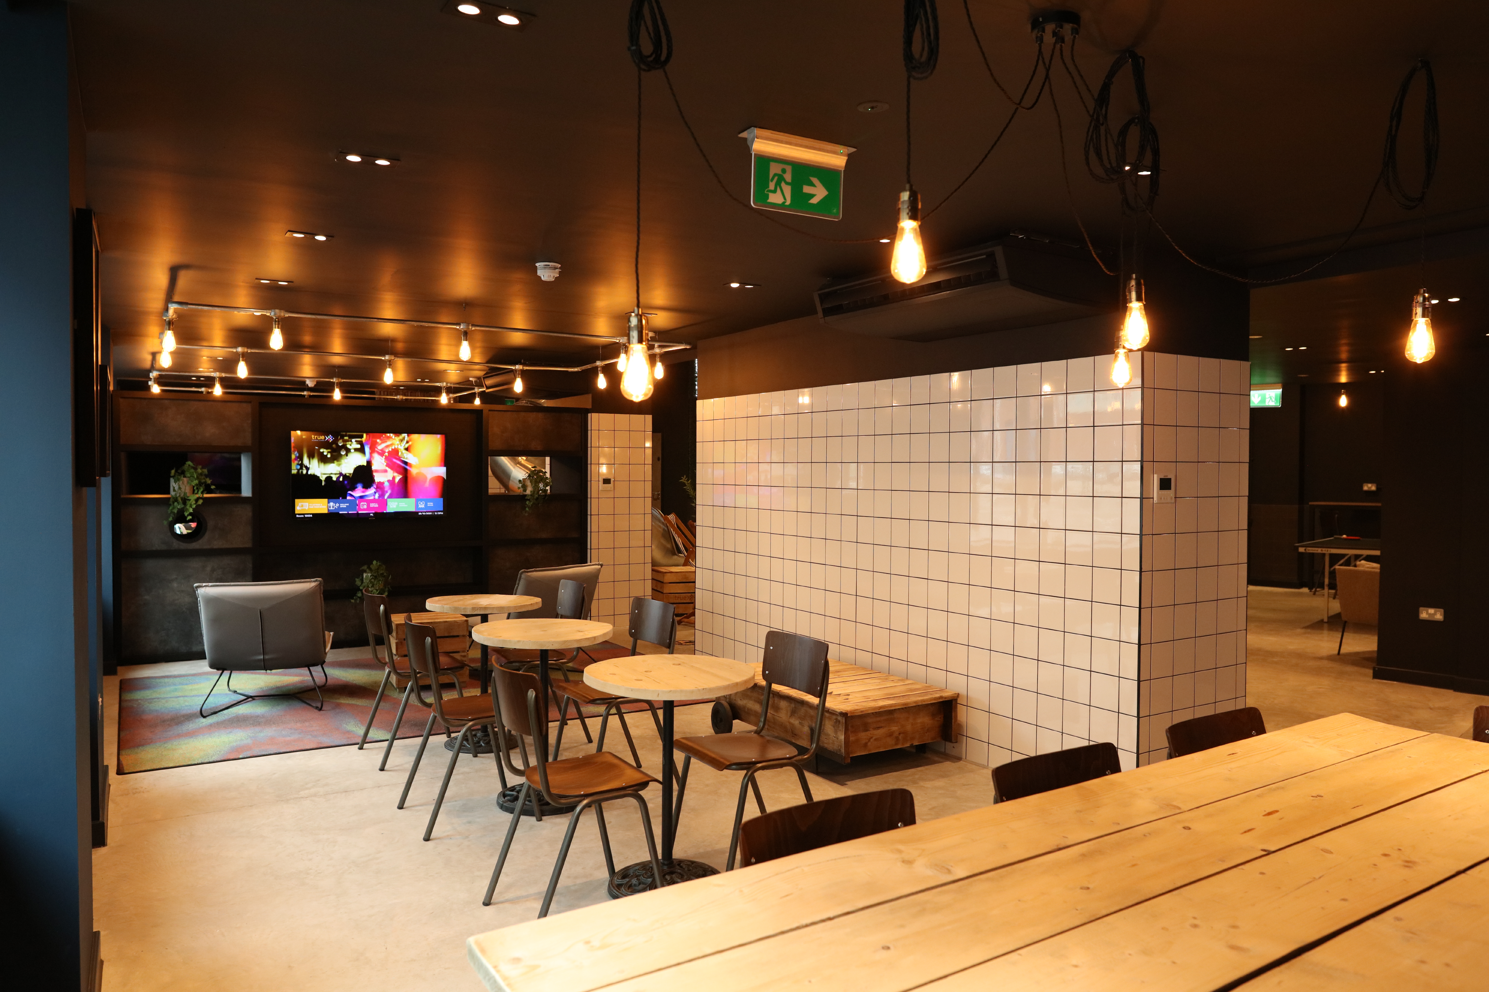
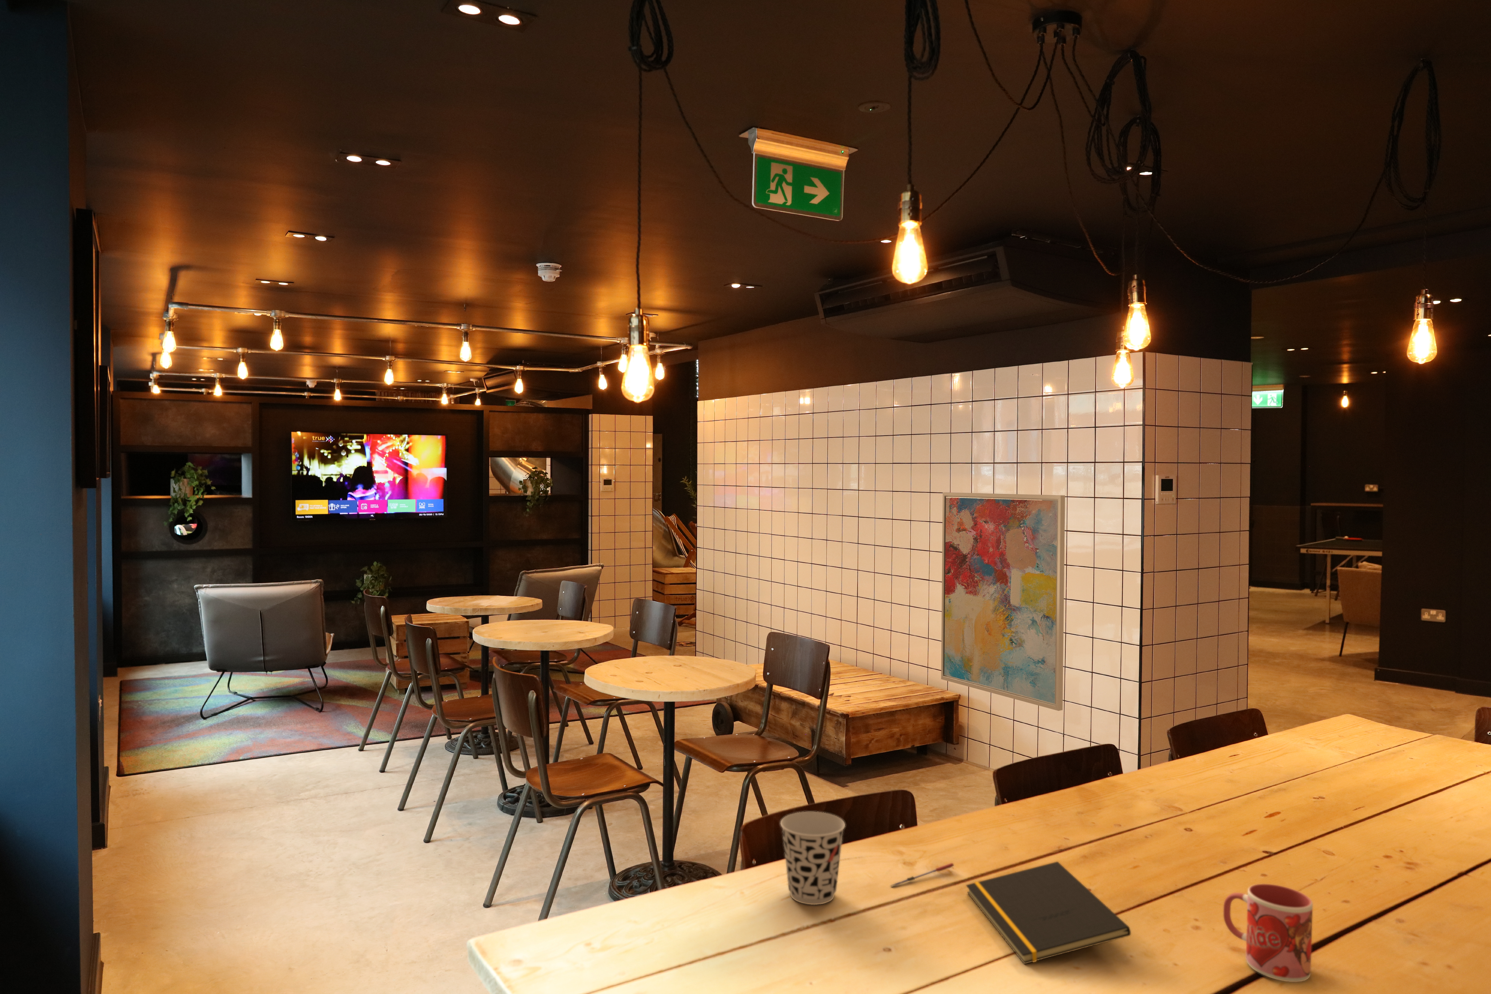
+ notepad [966,861,1130,964]
+ wall art [941,493,1065,711]
+ pen [890,862,954,888]
+ mug [1223,883,1314,983]
+ cup [780,811,845,905]
